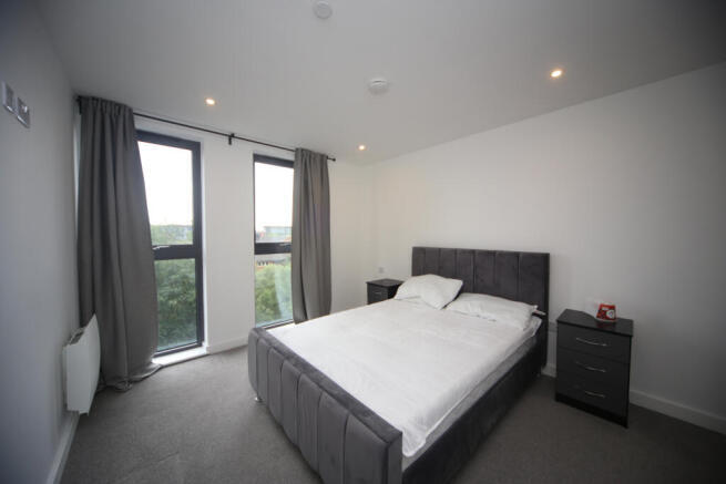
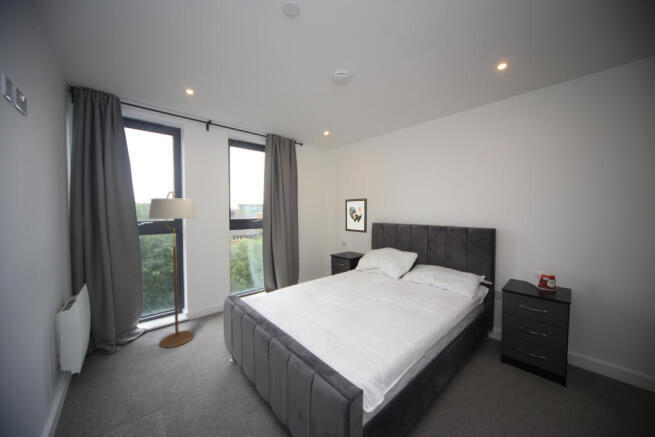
+ floor lamp [148,190,198,349]
+ wall art [344,197,368,234]
